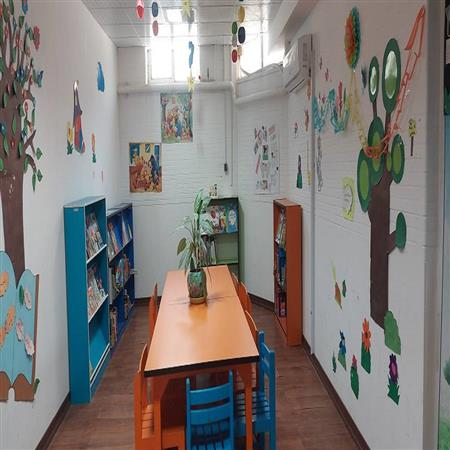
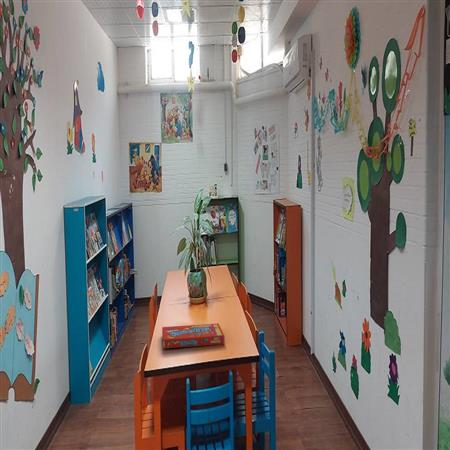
+ snack box [161,323,226,349]
